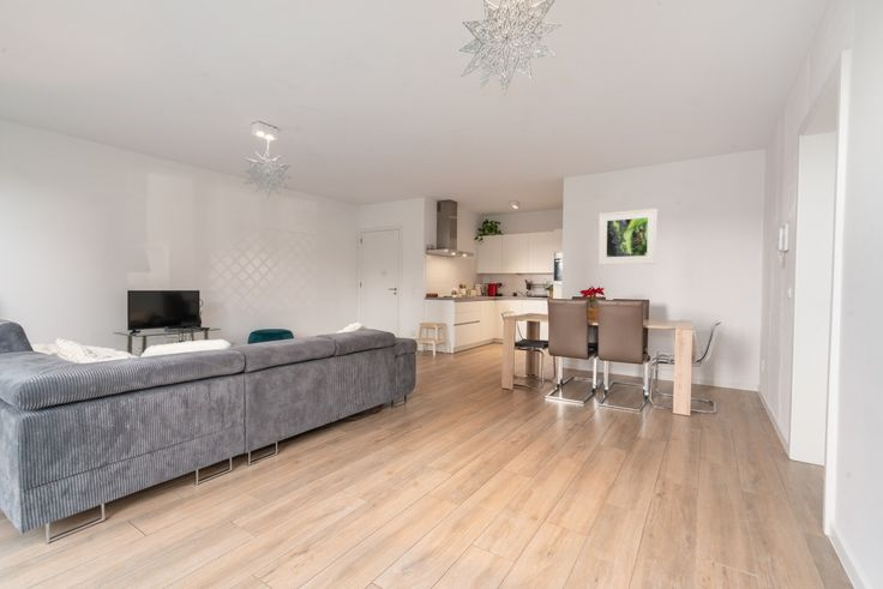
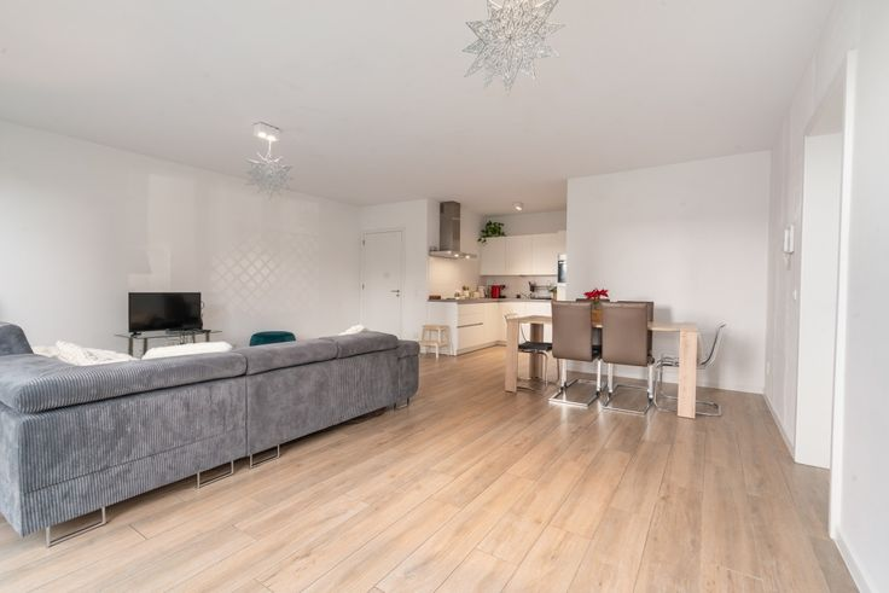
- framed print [597,208,659,266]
